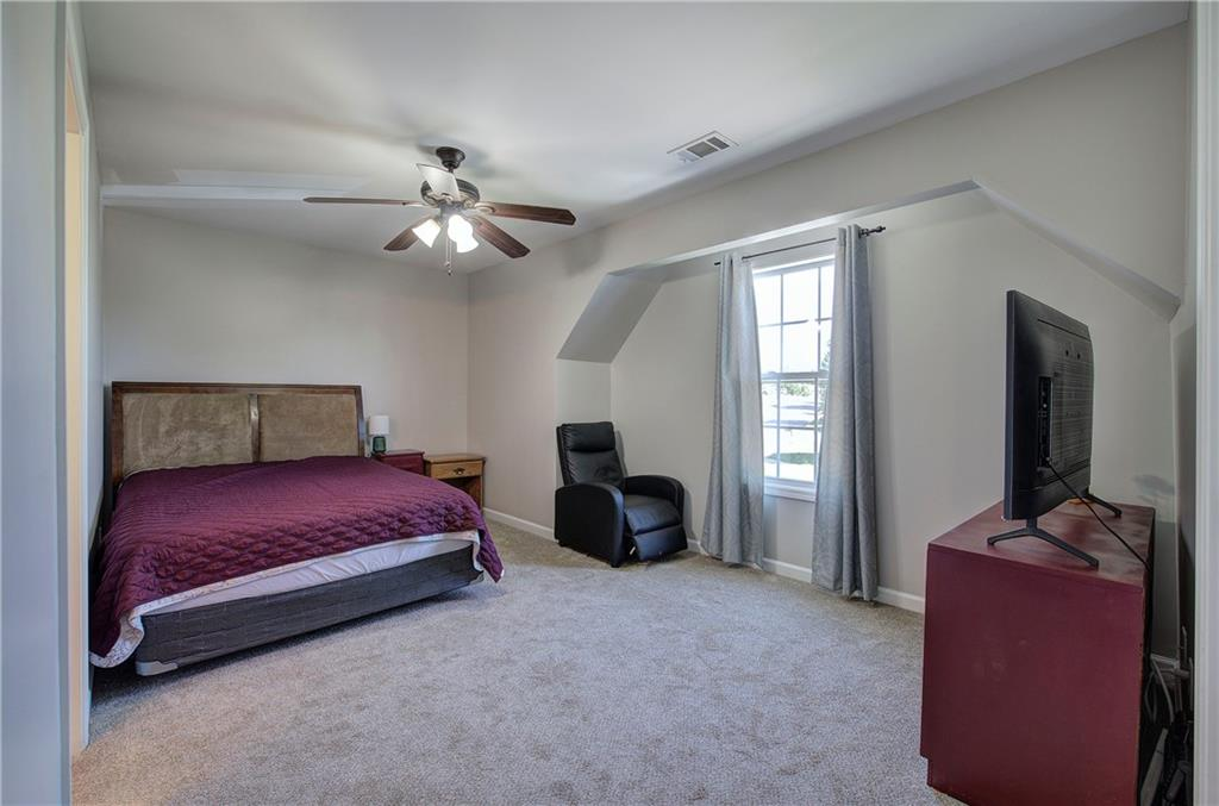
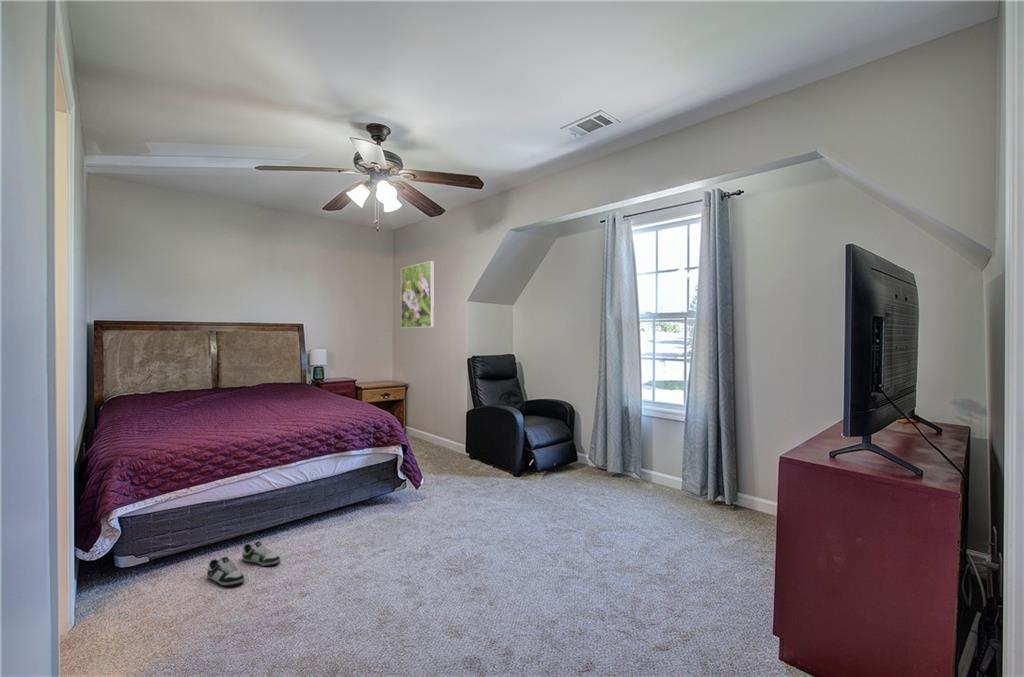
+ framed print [400,260,435,329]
+ shoe [206,540,281,587]
